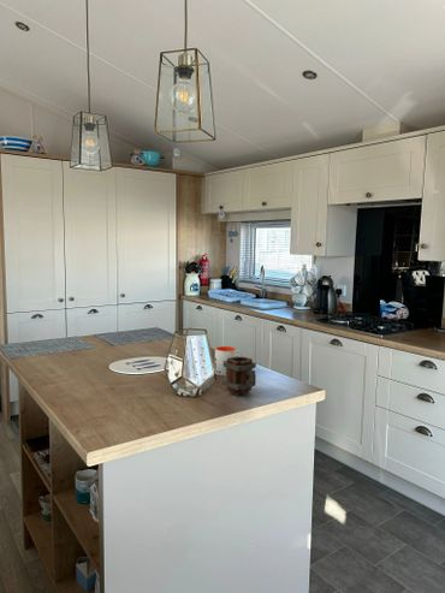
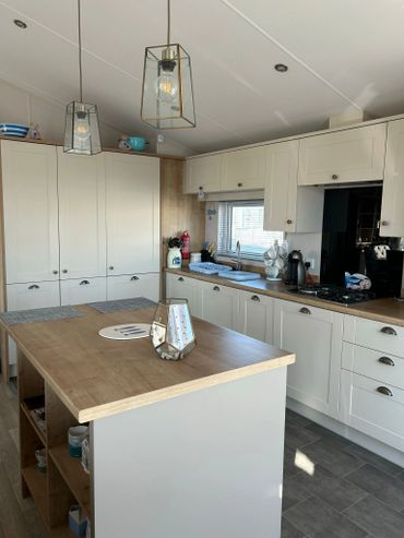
- mug [221,355,257,397]
- mug [214,345,244,376]
